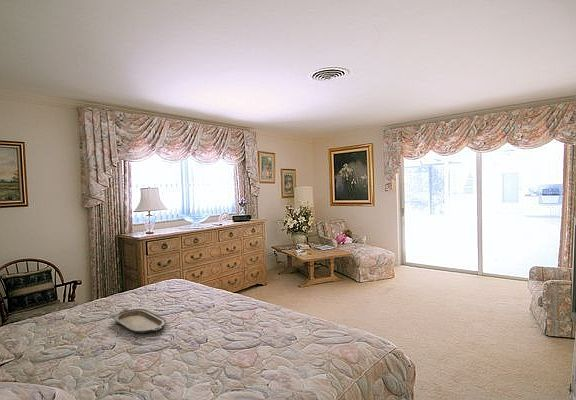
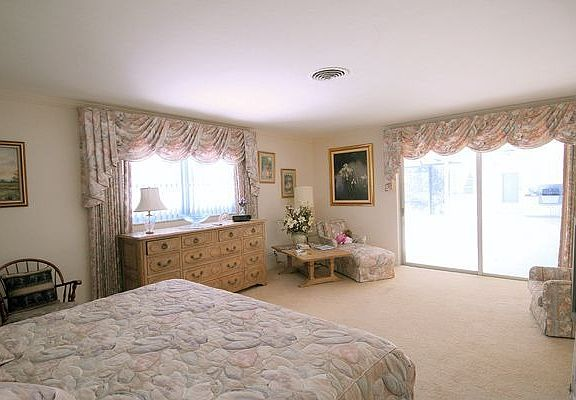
- serving tray [110,308,167,334]
